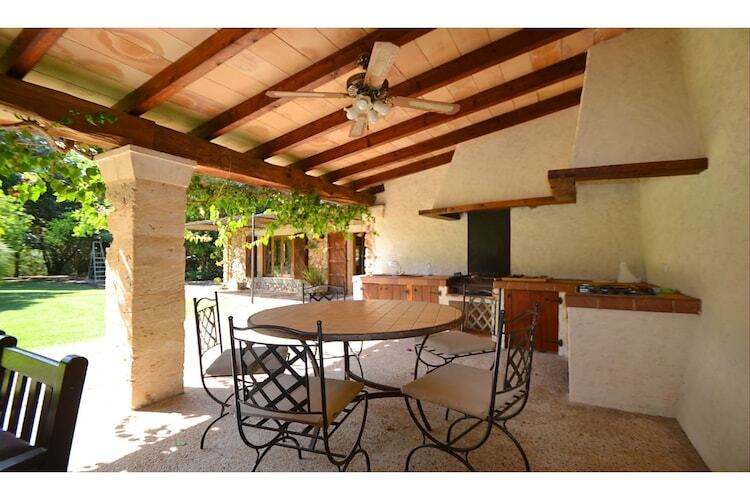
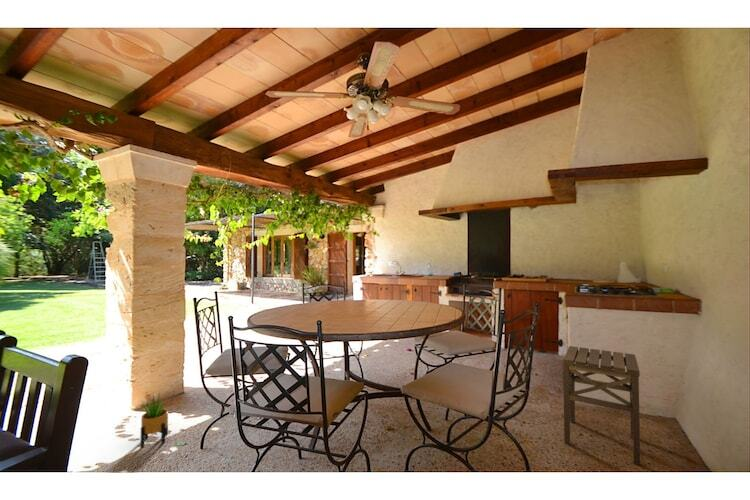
+ potted plant [139,391,170,449]
+ side table [562,345,641,466]
